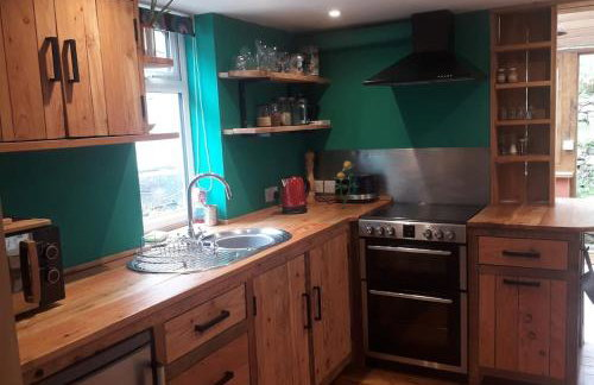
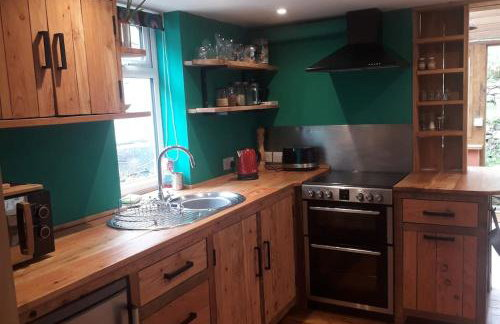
- flower [329,159,360,209]
